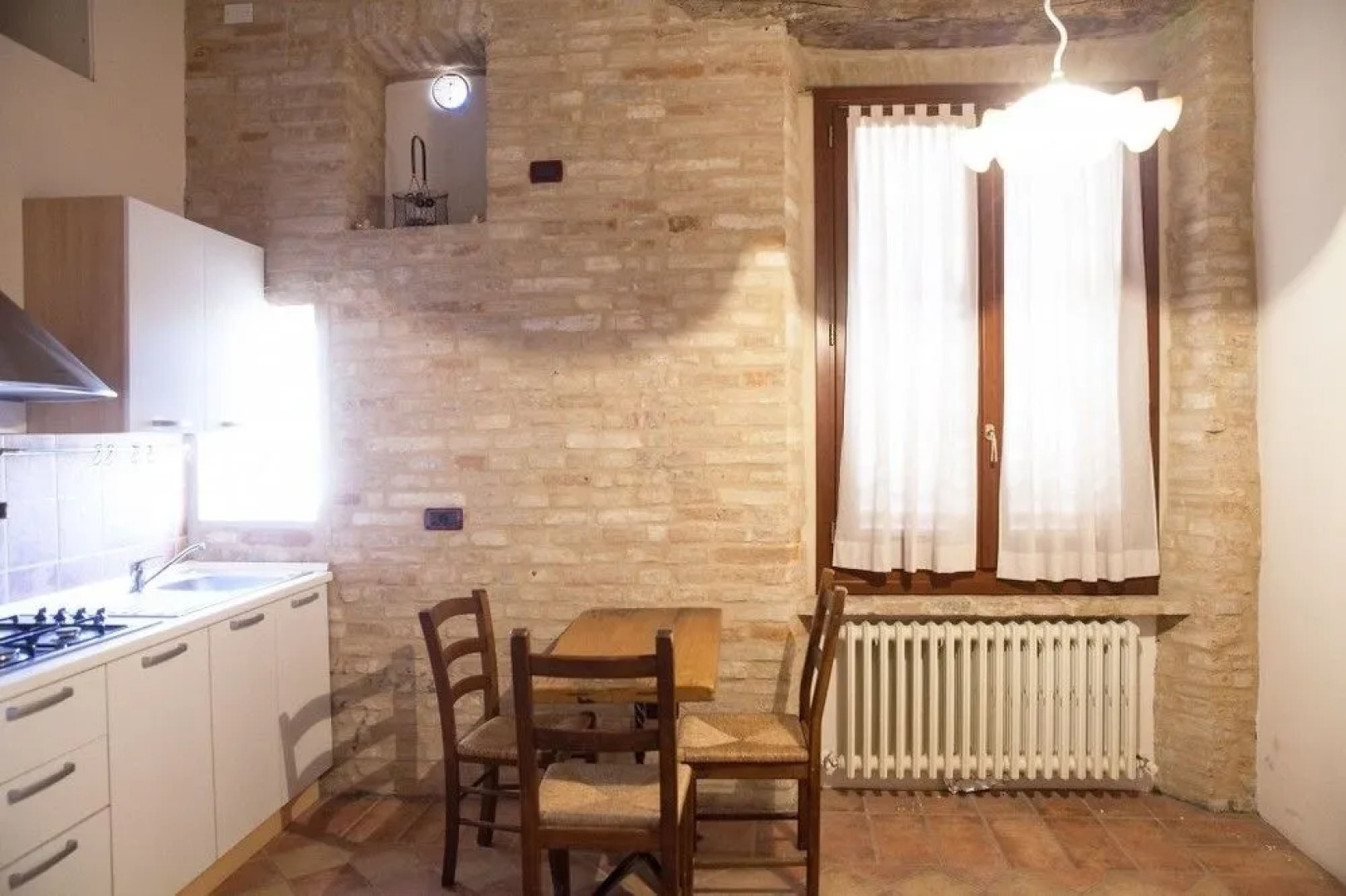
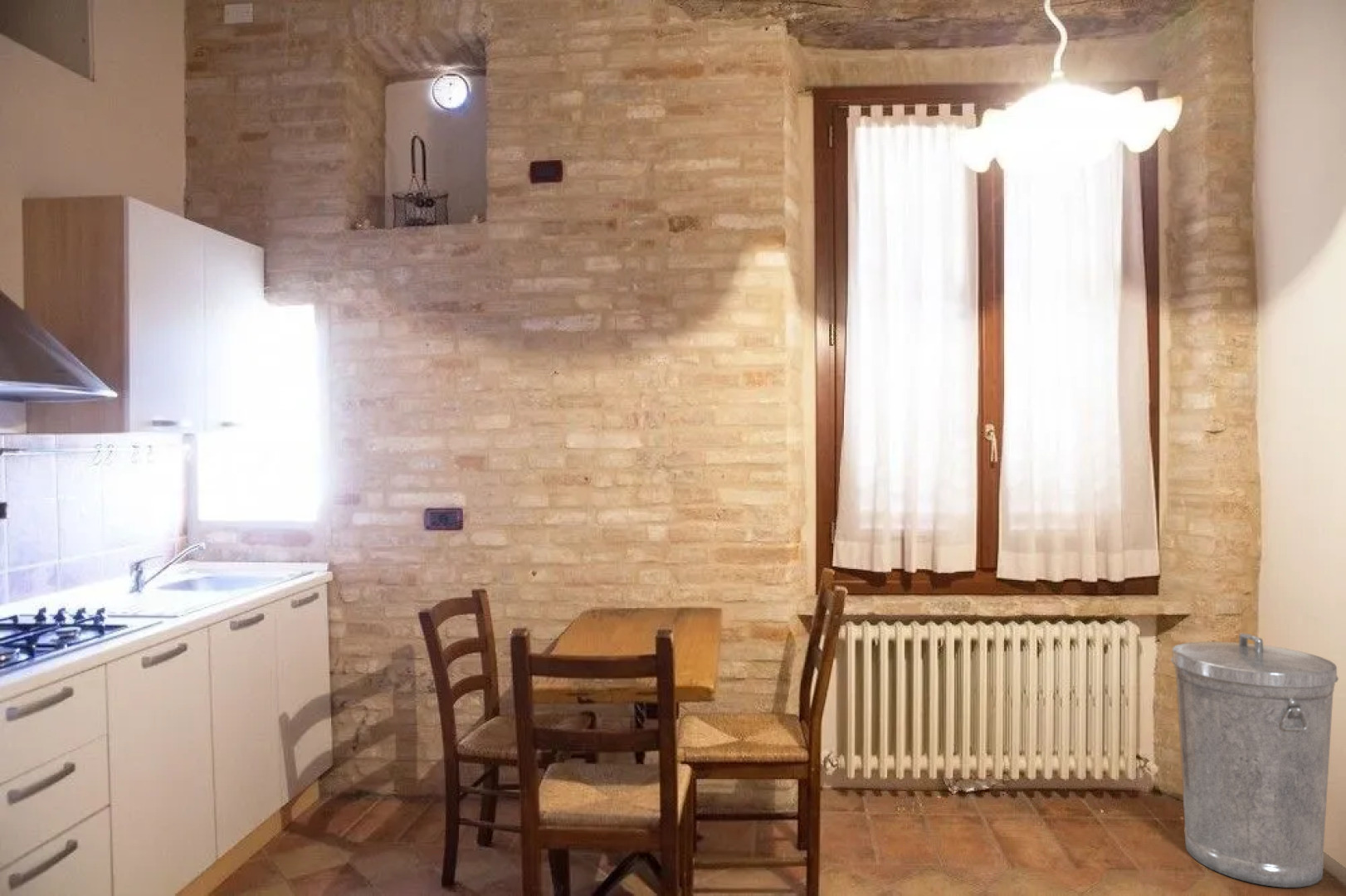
+ trash can [1170,632,1339,889]
